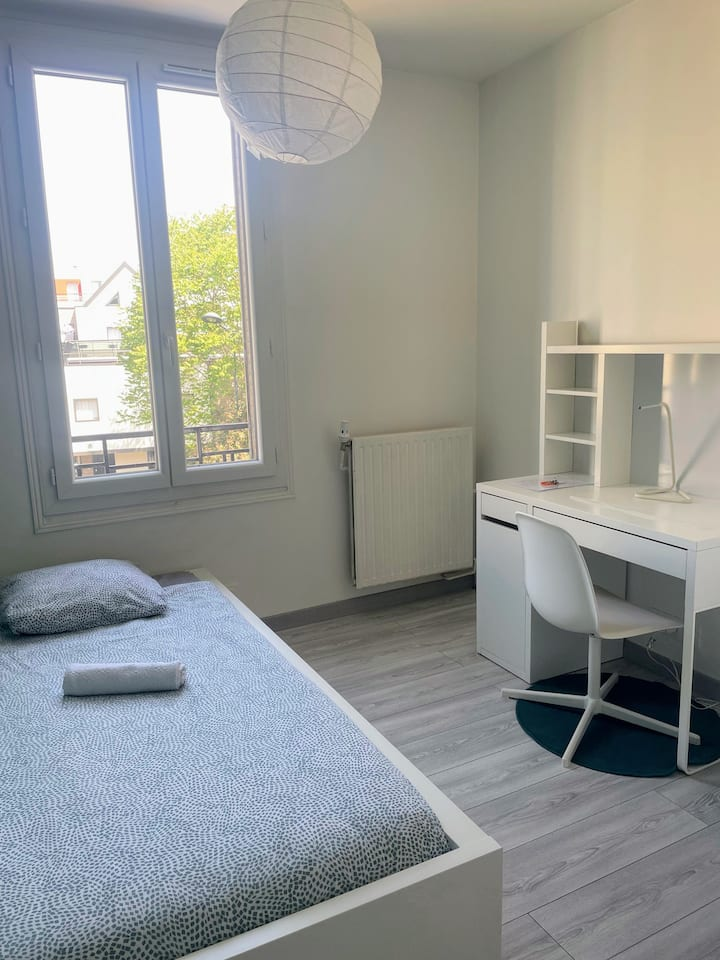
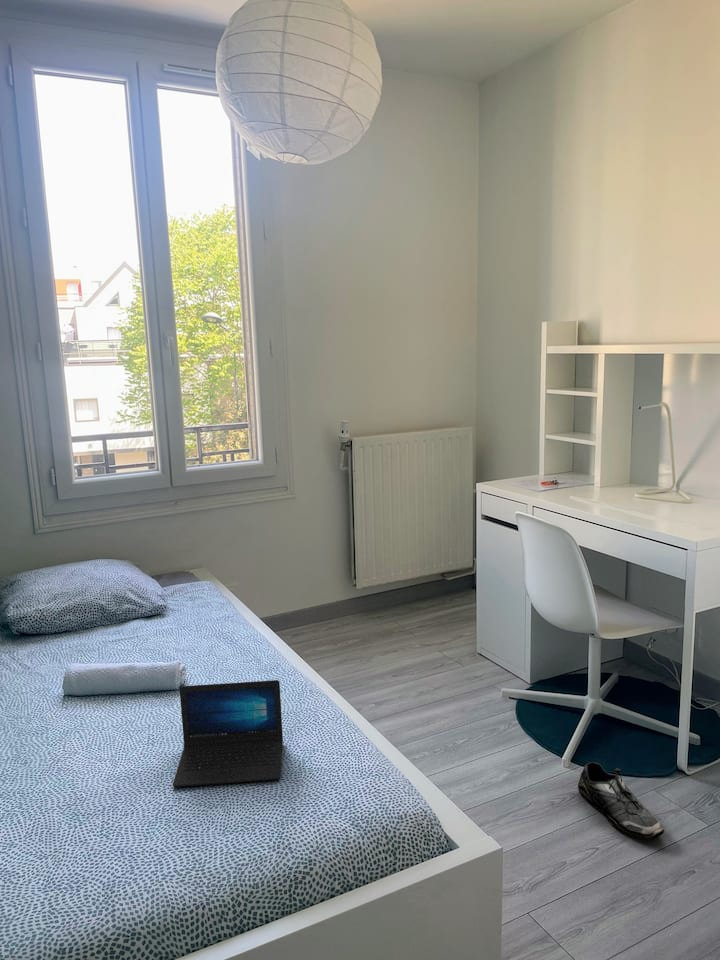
+ laptop [172,679,284,788]
+ shoe [577,761,665,840]
